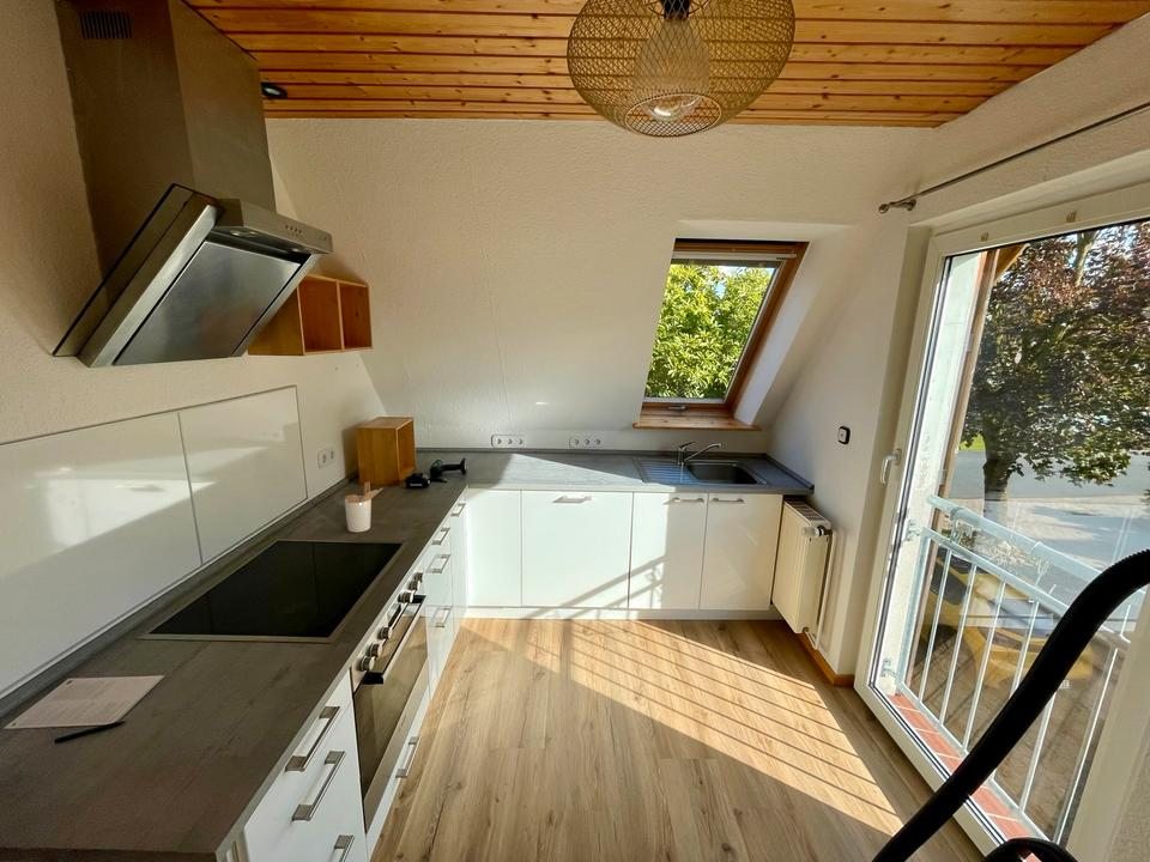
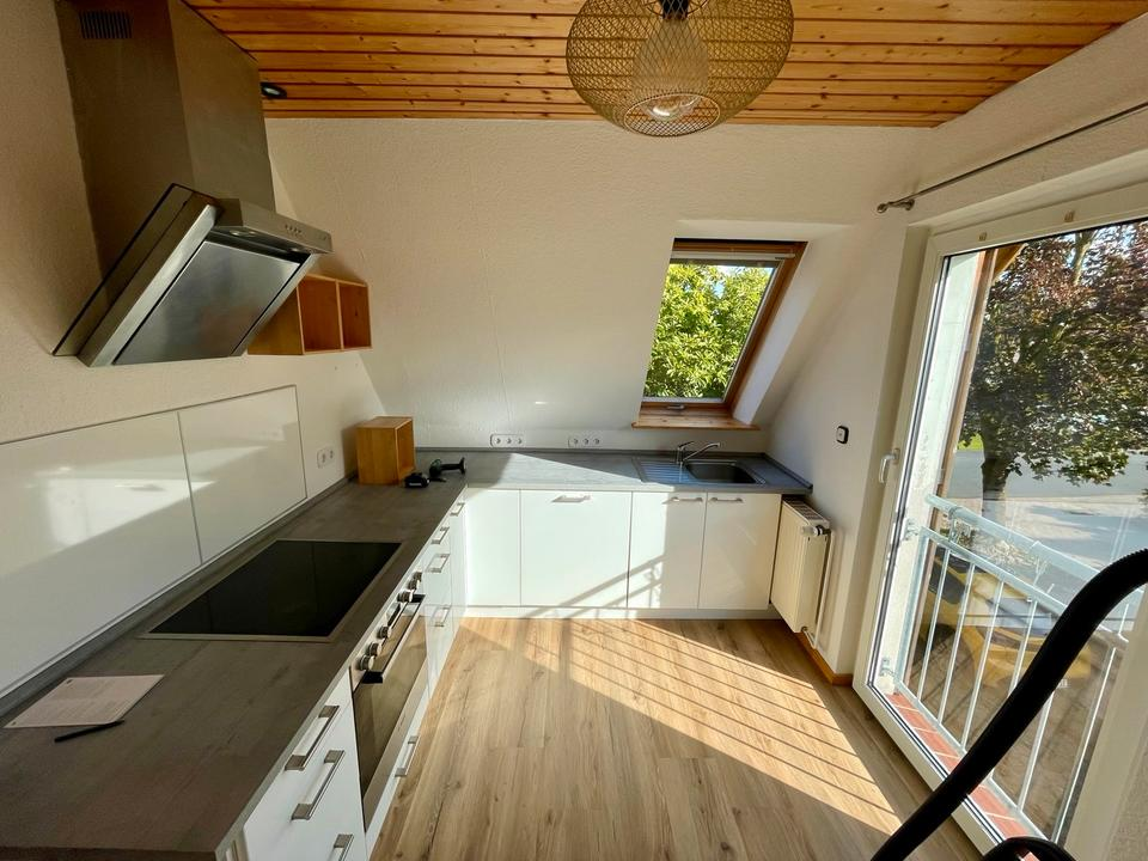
- utensil holder [344,481,383,533]
